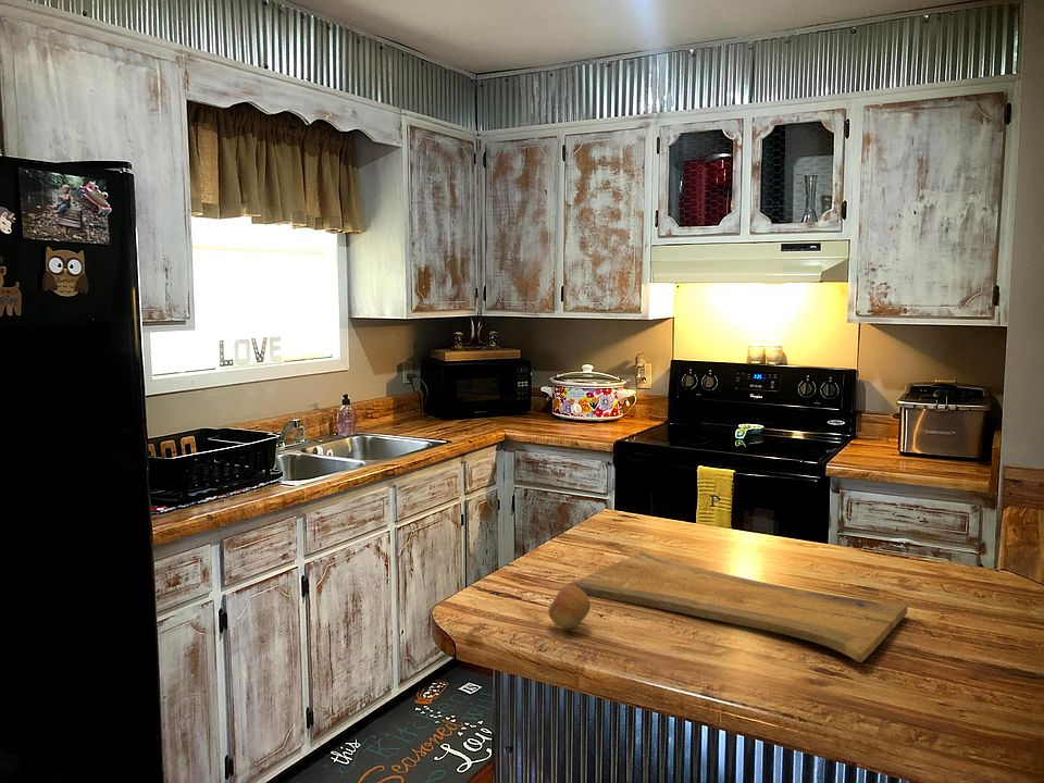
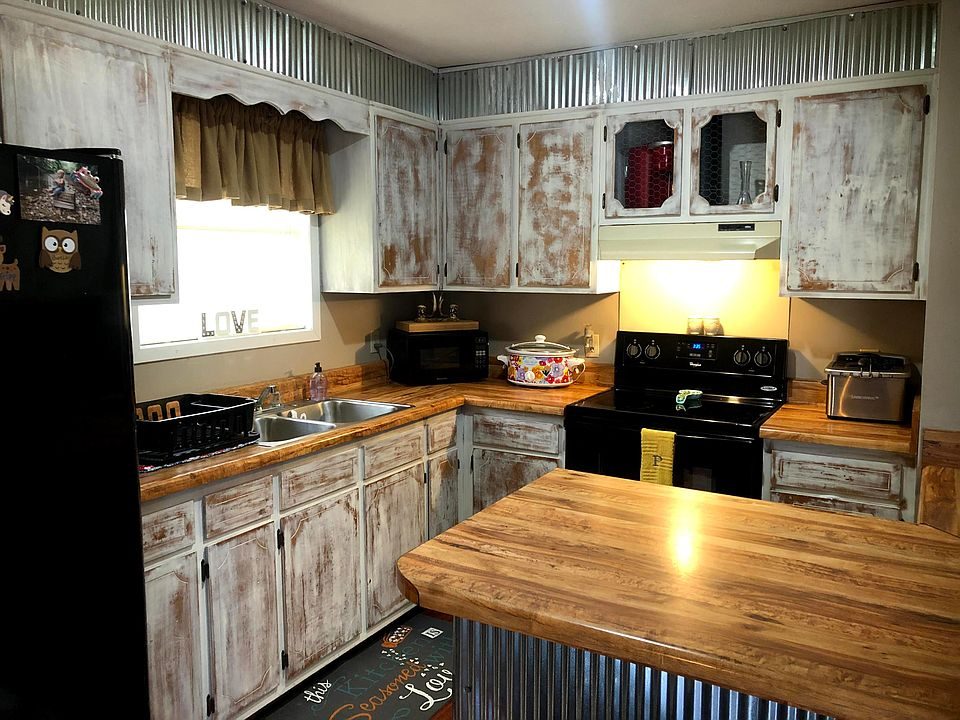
- fruit [547,584,592,630]
- cutting board [568,551,908,663]
